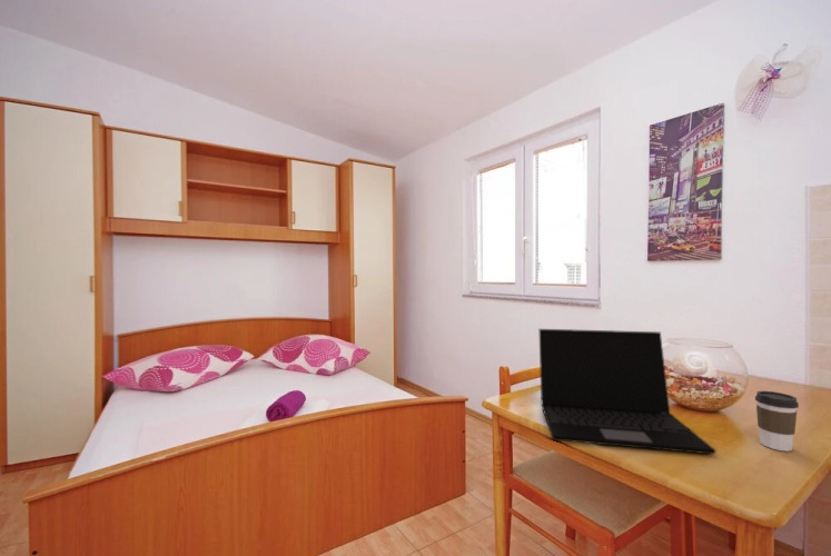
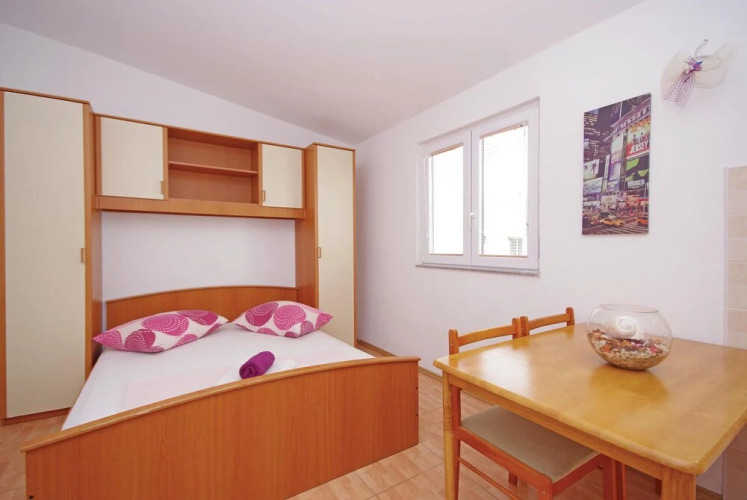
- coffee cup [754,390,800,453]
- laptop [538,328,716,455]
